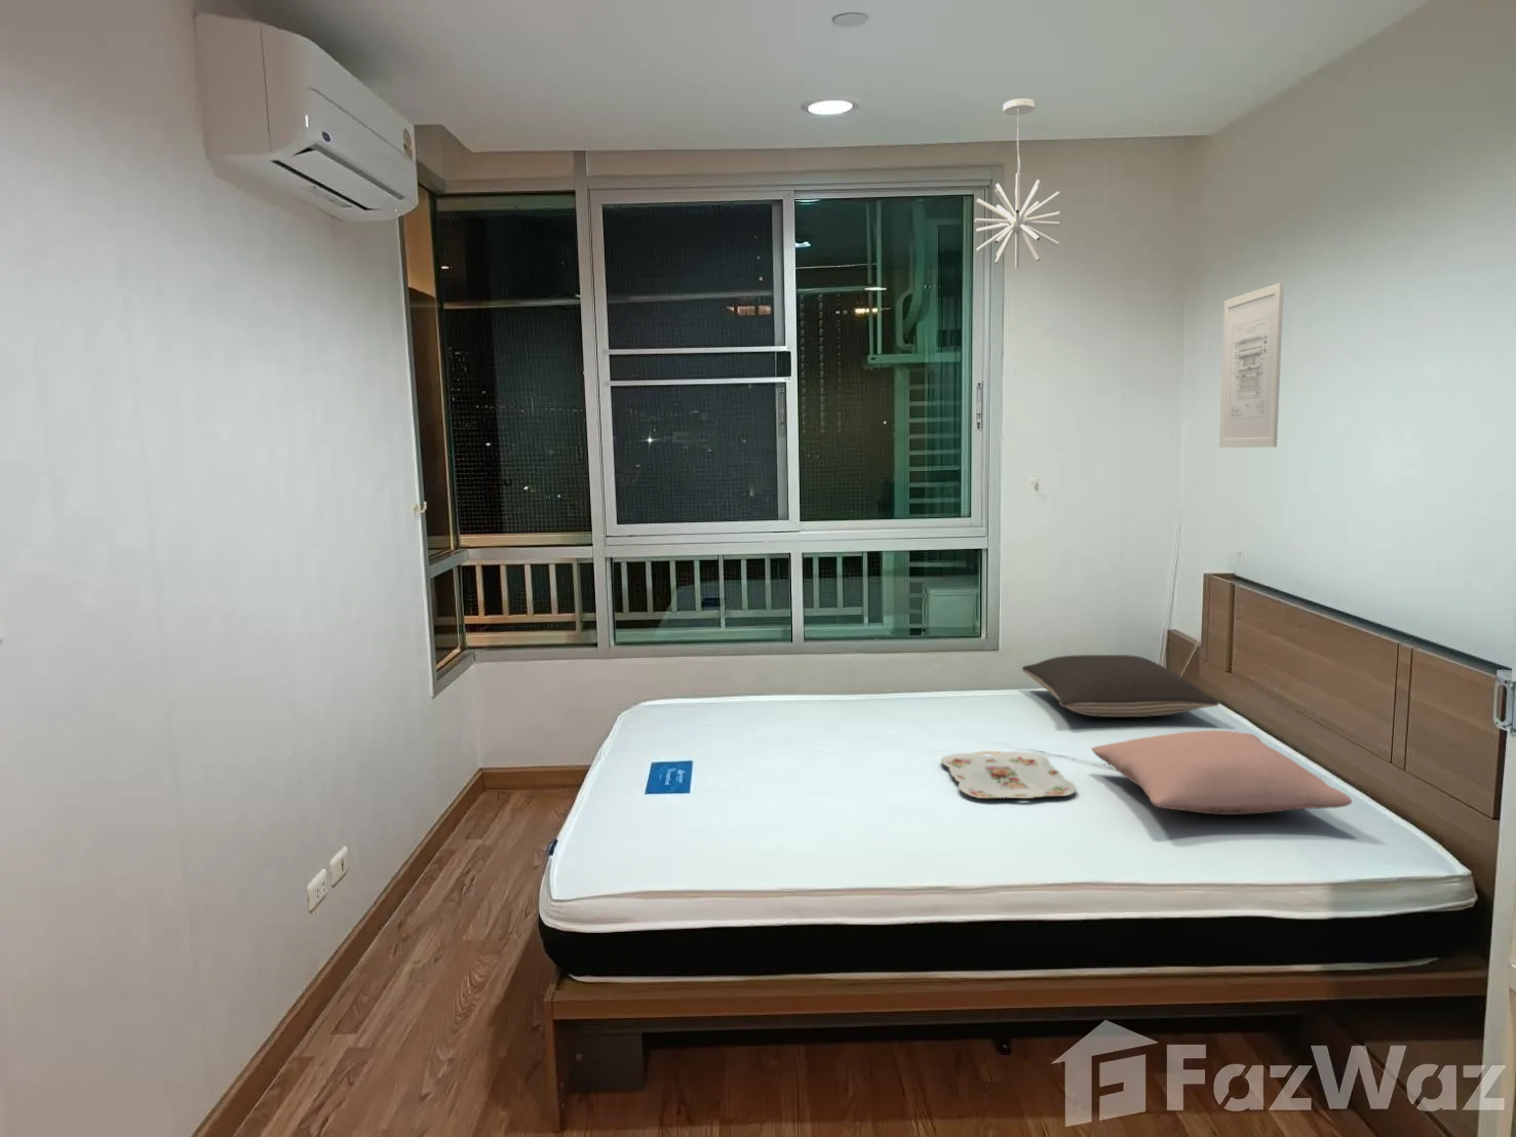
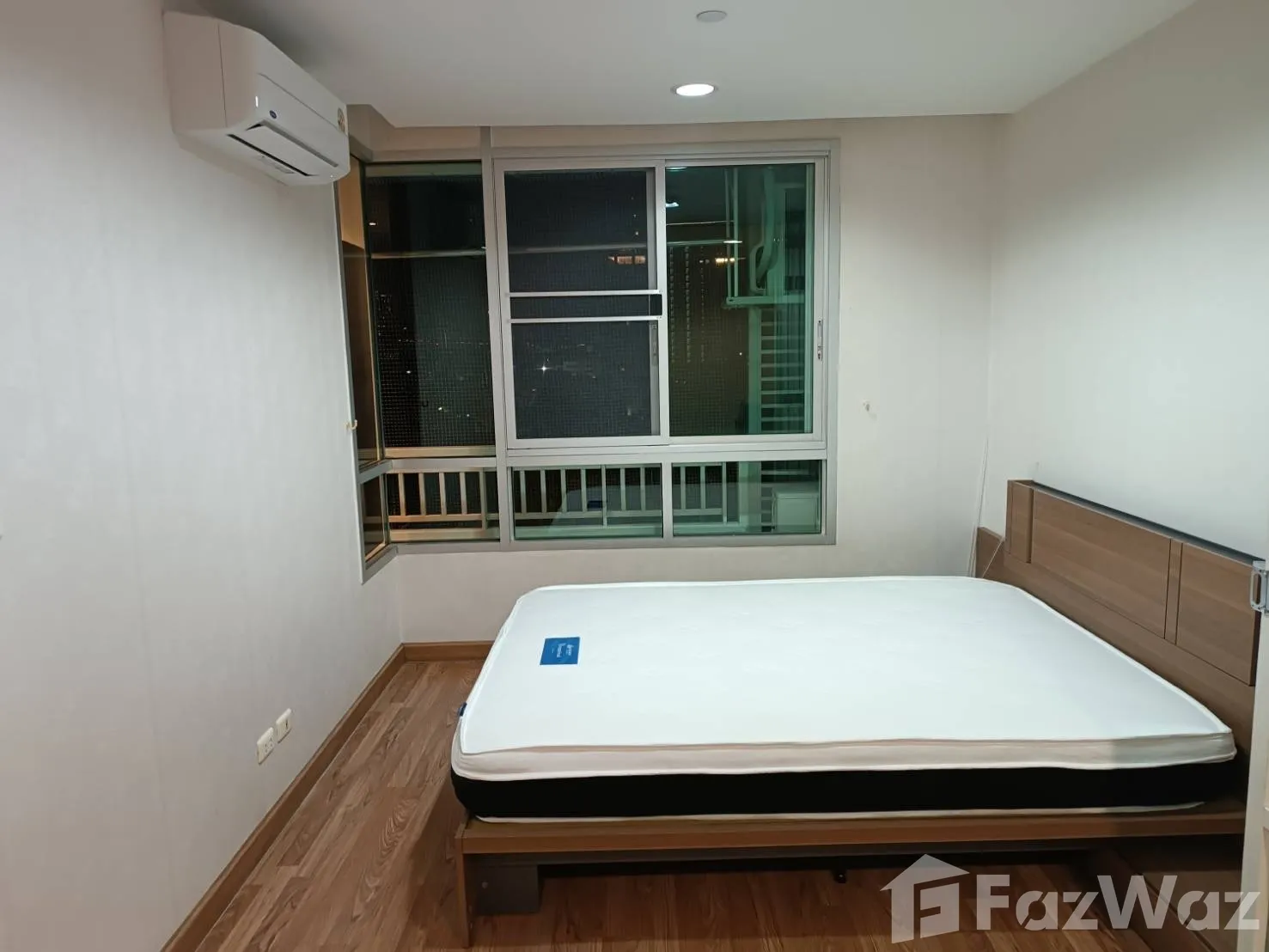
- pillow [1021,653,1221,718]
- pillow [1090,730,1352,816]
- wall art [1219,281,1285,448]
- serving tray [940,750,1078,799]
- pendant light [974,98,1062,269]
